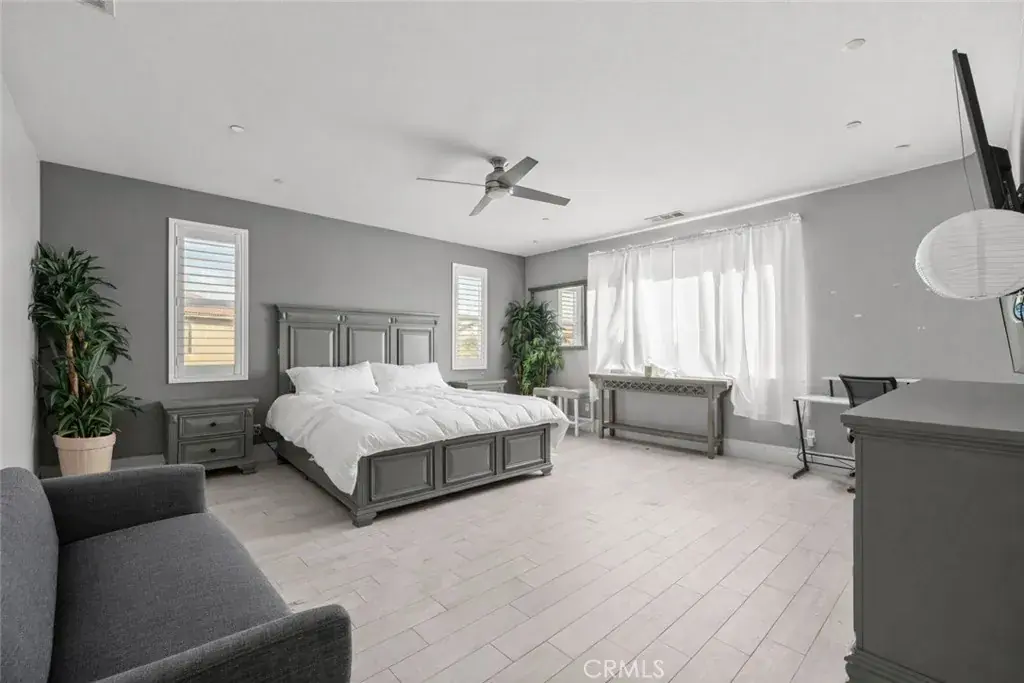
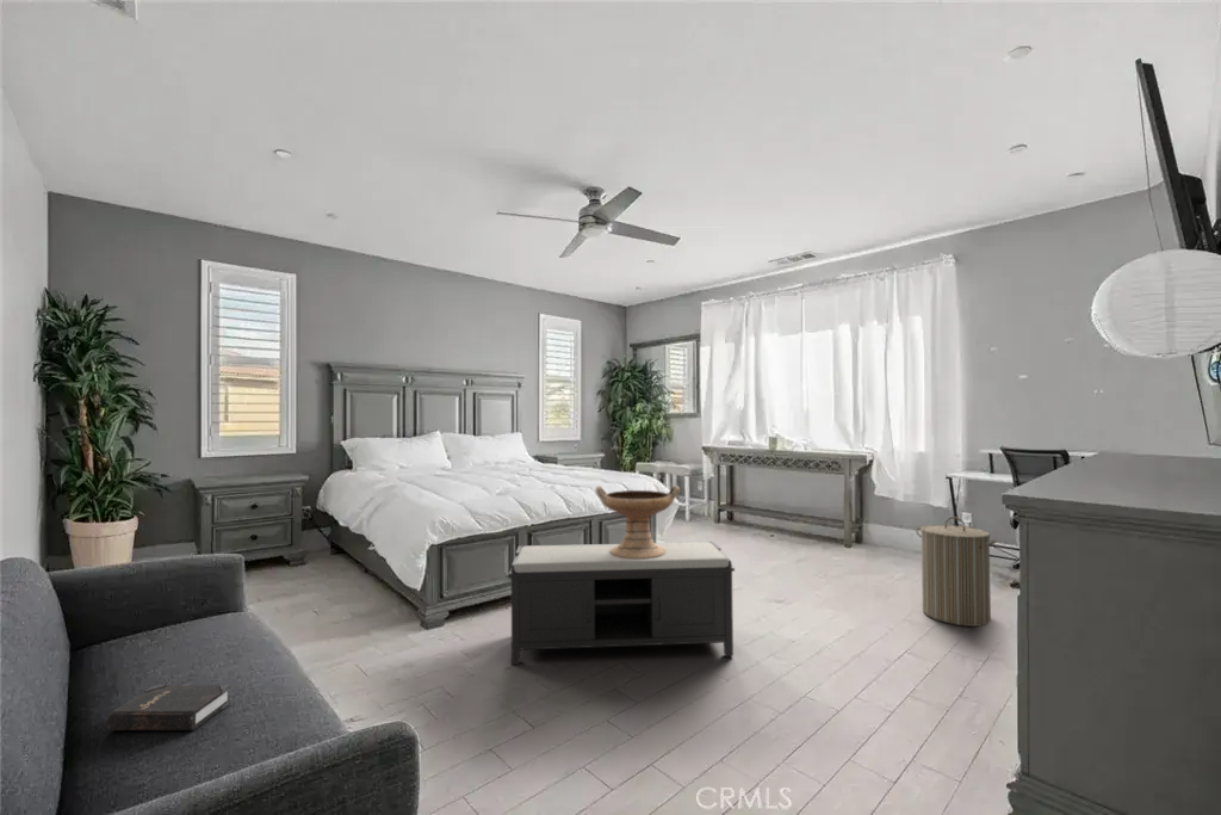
+ hardback book [106,684,233,731]
+ bench [508,541,736,666]
+ laundry hamper [915,515,997,628]
+ decorative bowl [594,484,681,558]
